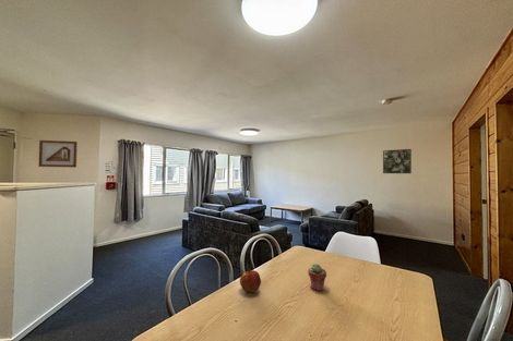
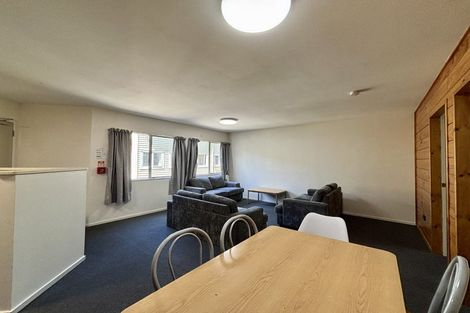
- apple [239,268,262,294]
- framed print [382,148,413,174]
- potted succulent [307,263,327,292]
- picture frame [37,139,79,169]
